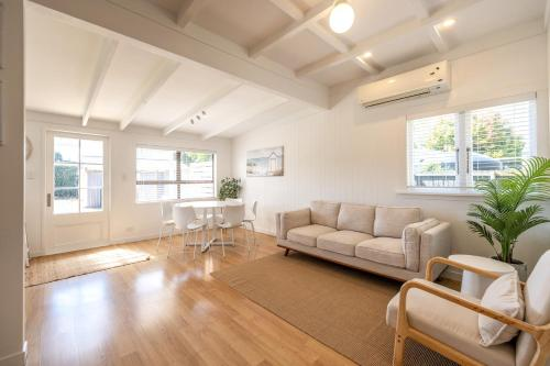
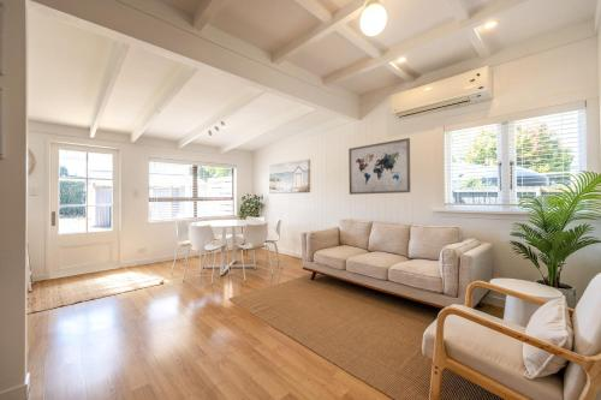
+ wall art [347,137,411,196]
